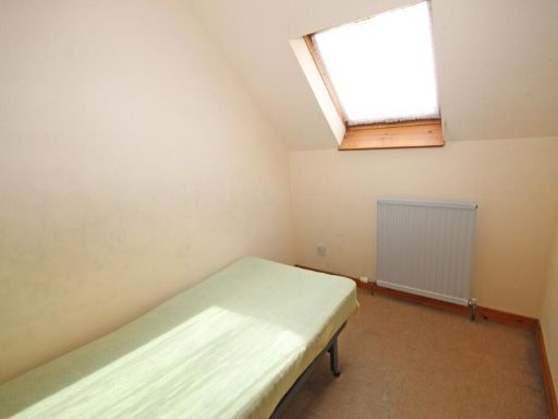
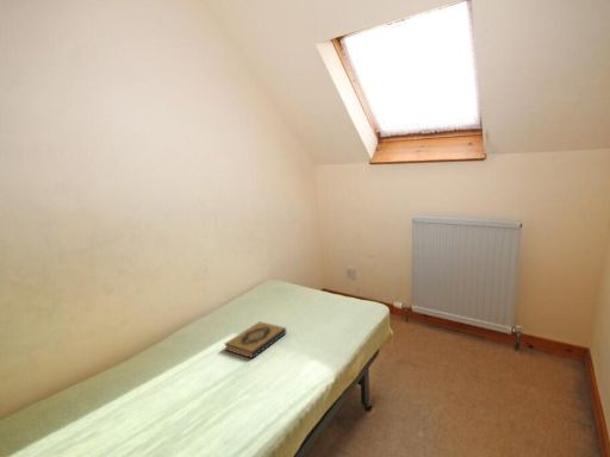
+ hardback book [223,321,287,359]
